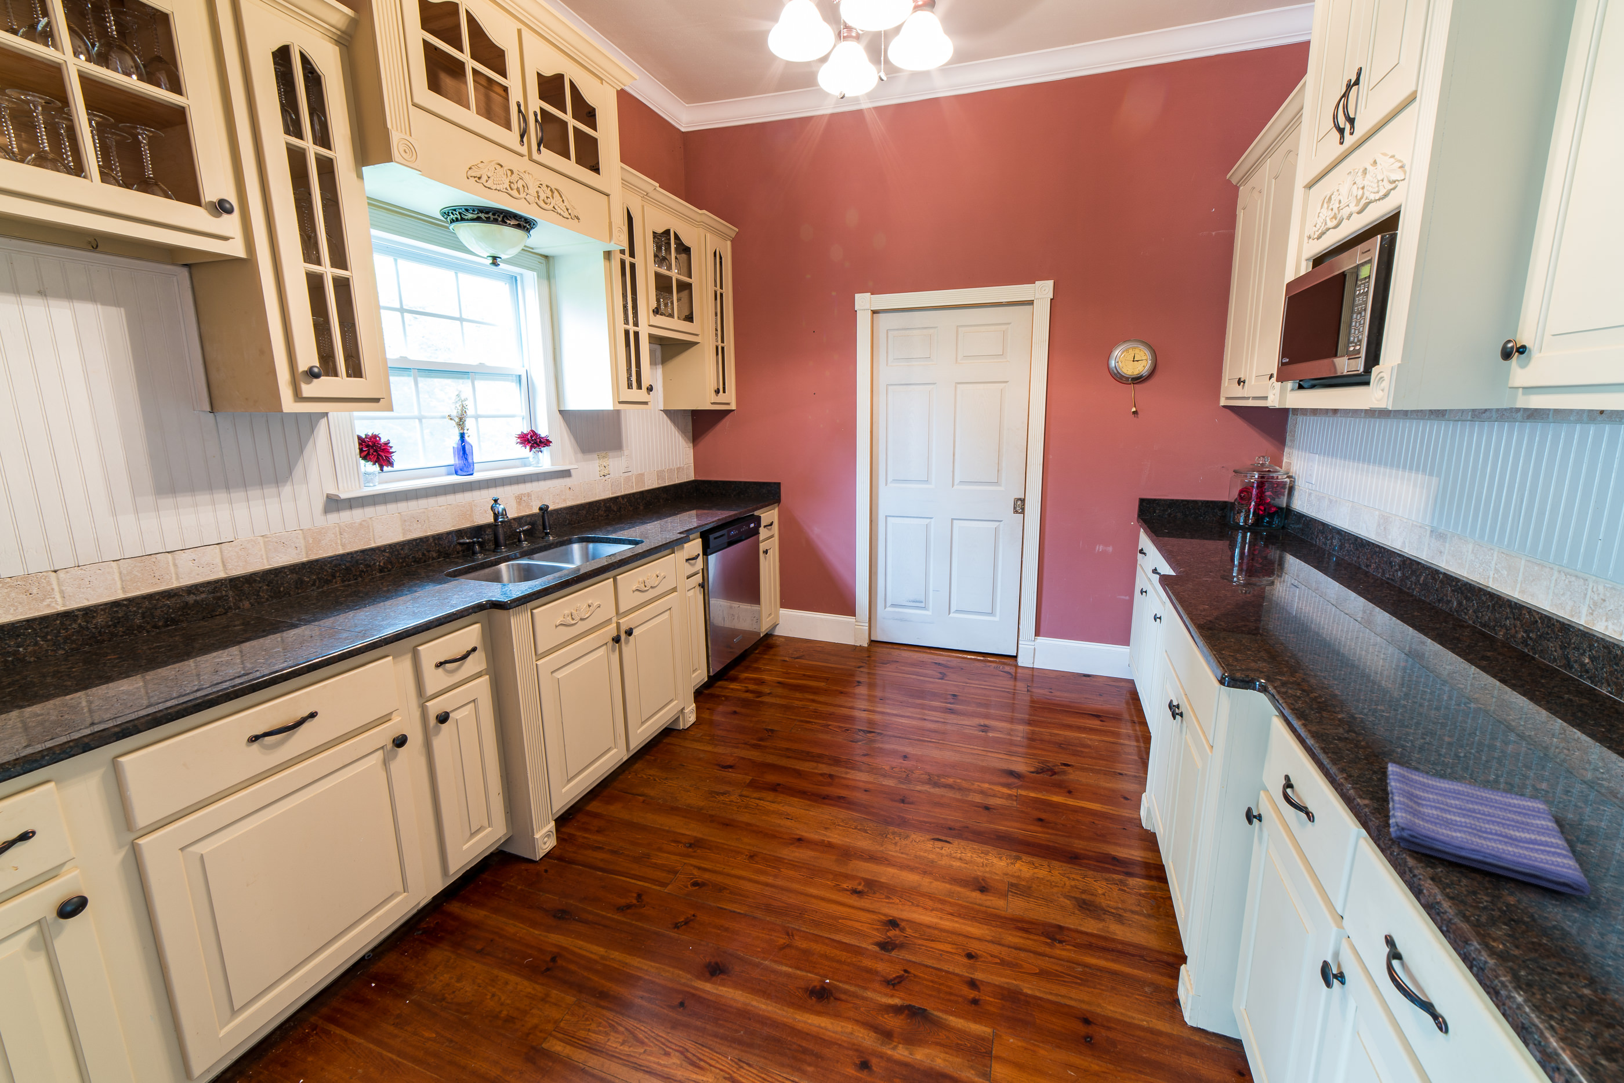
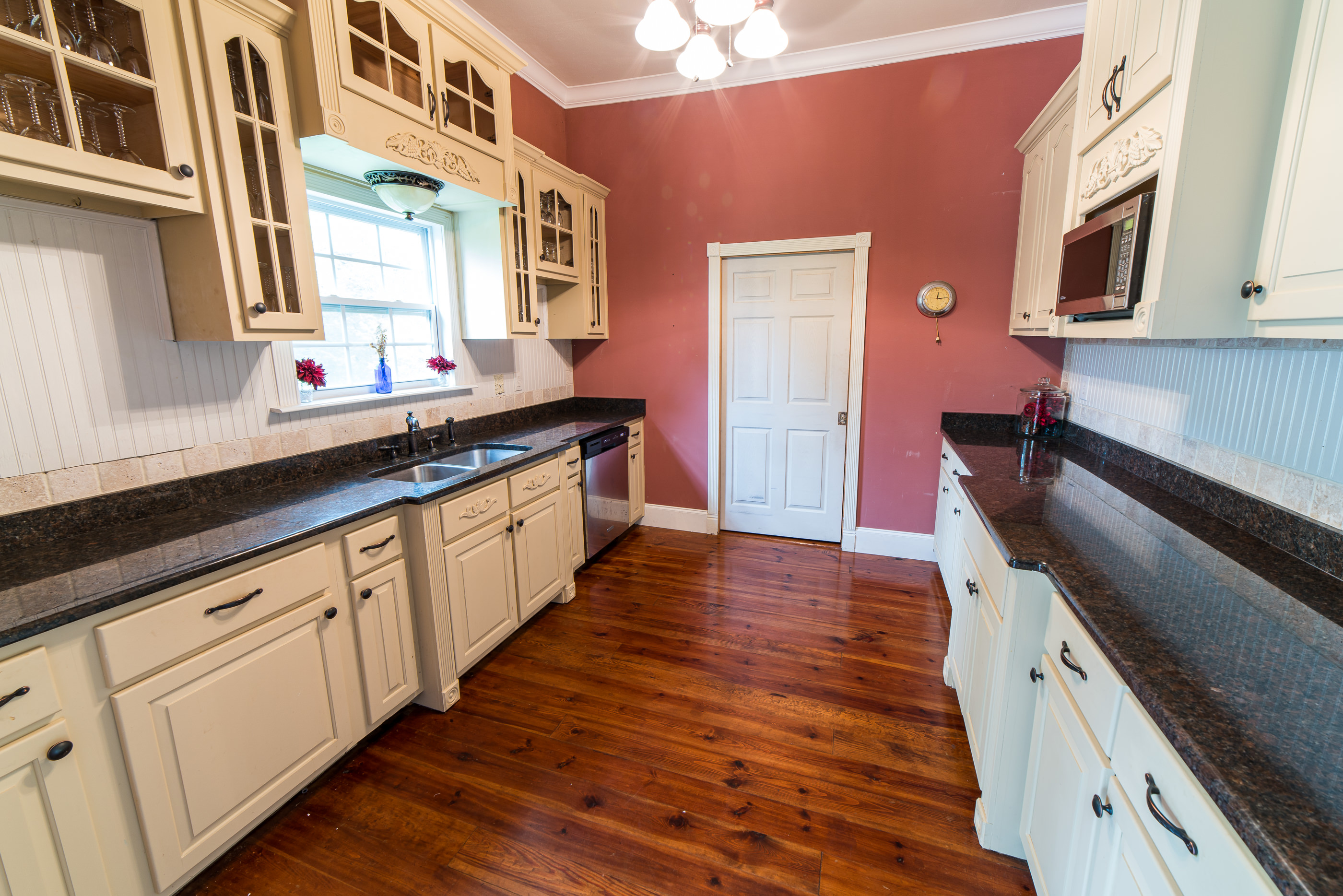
- dish towel [1387,761,1591,897]
